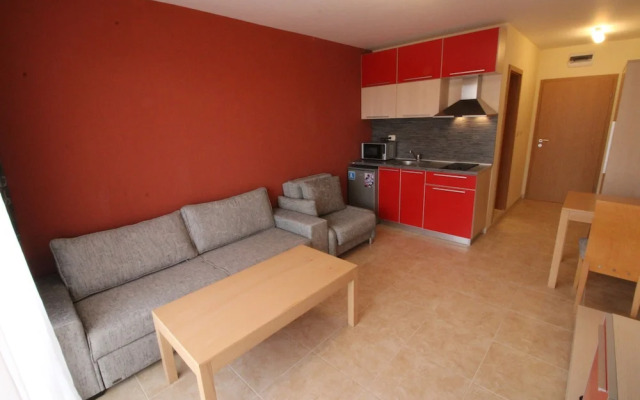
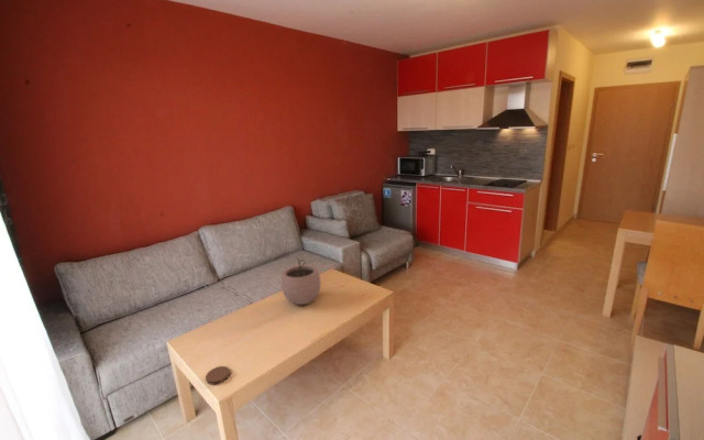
+ coaster [205,365,231,386]
+ plant pot [280,257,321,306]
